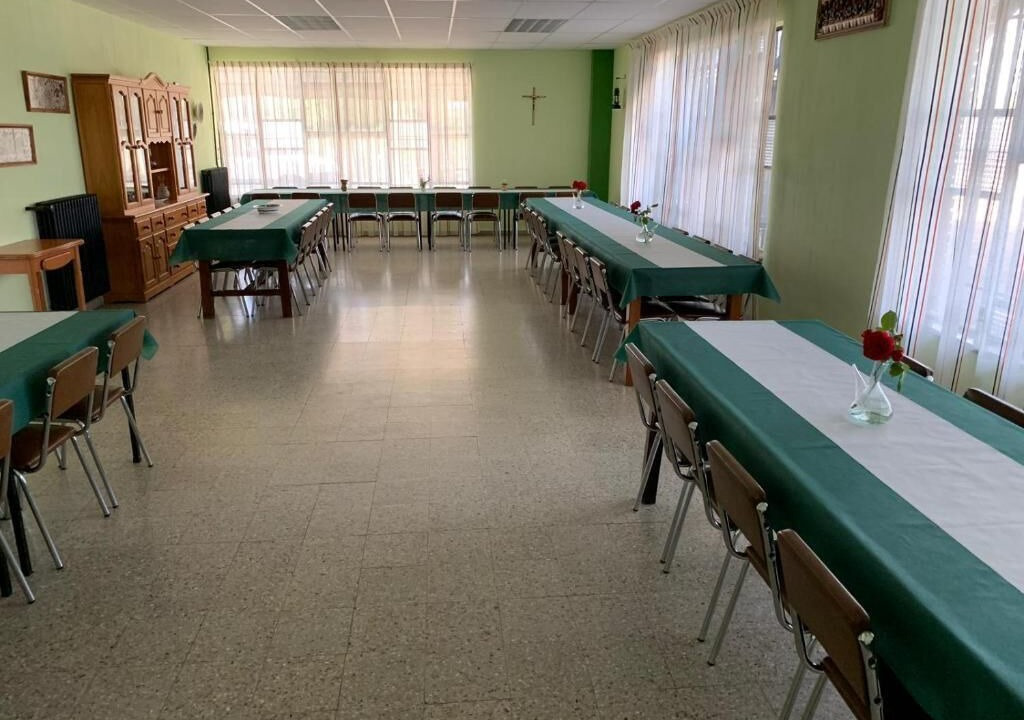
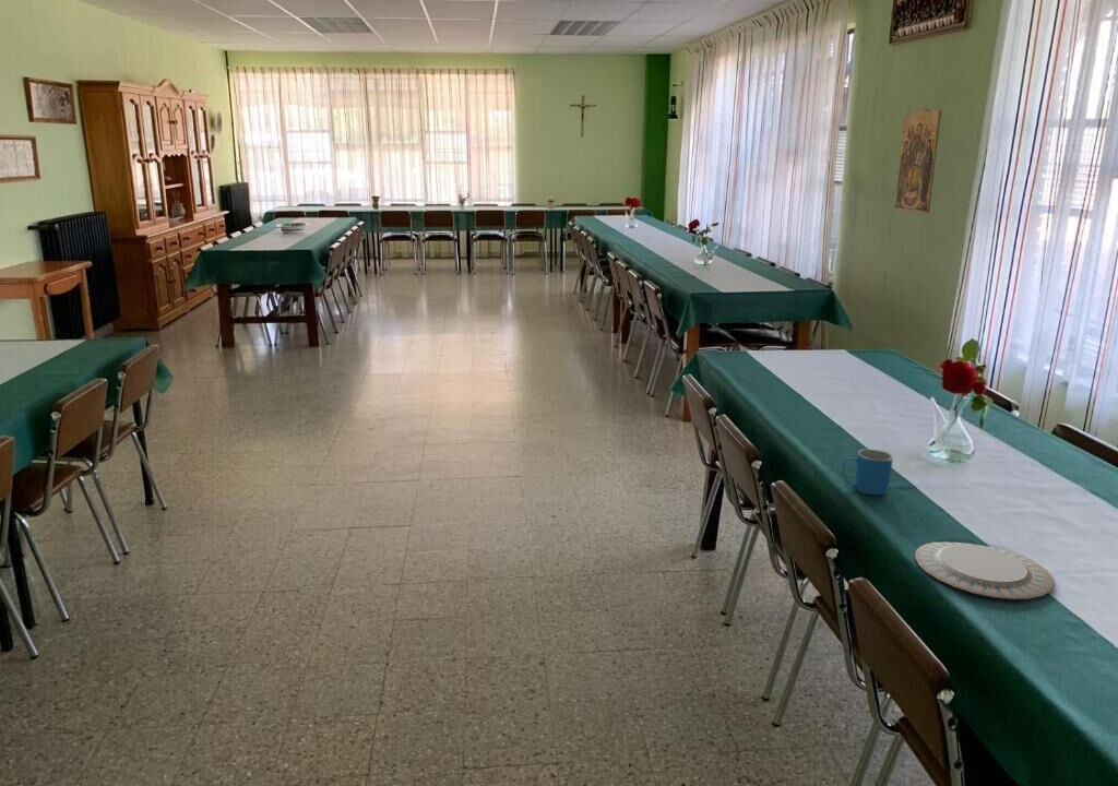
+ religious icon [893,108,942,214]
+ chinaware [914,541,1055,600]
+ mug [842,449,894,496]
